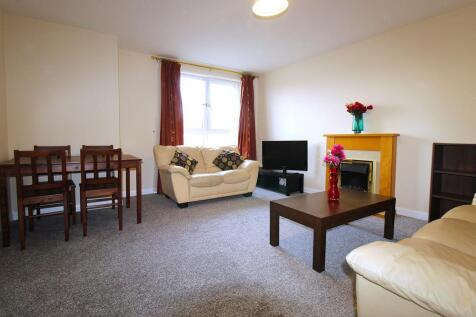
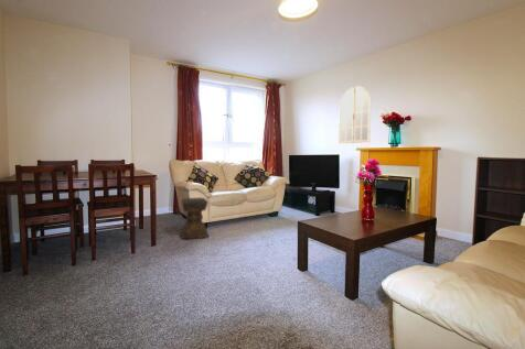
+ home mirror [338,85,372,144]
+ stool [180,196,211,240]
